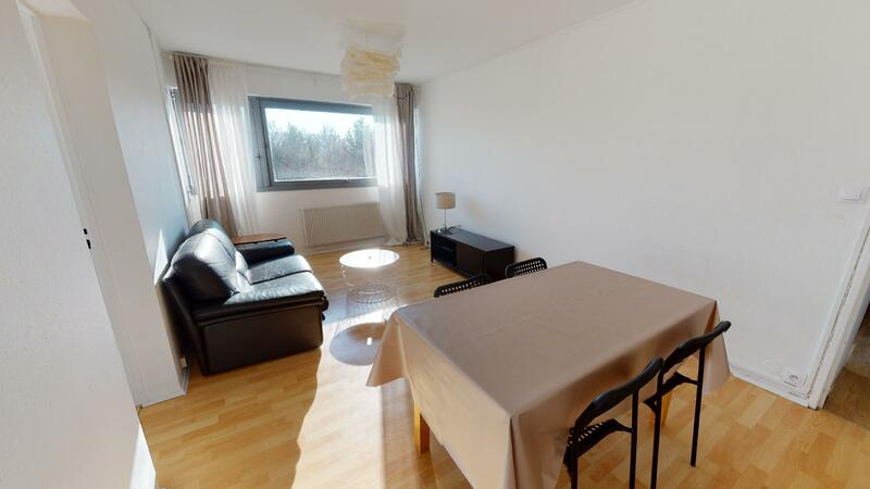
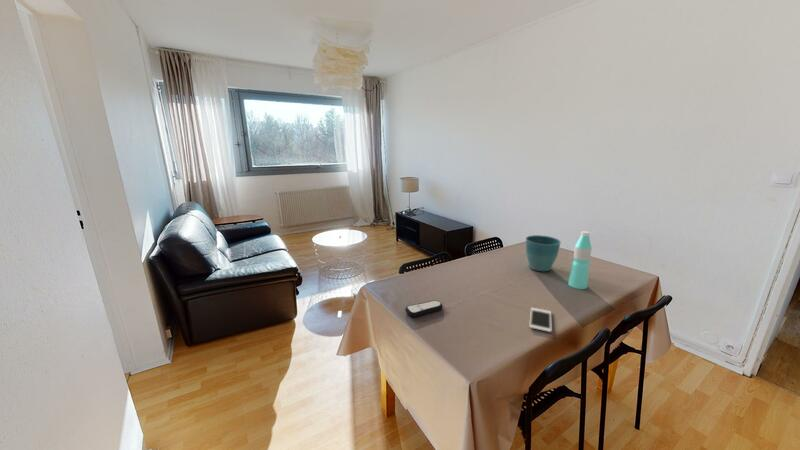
+ cell phone [528,307,553,333]
+ remote control [404,299,444,318]
+ flower pot [525,234,562,272]
+ water bottle [567,230,593,290]
